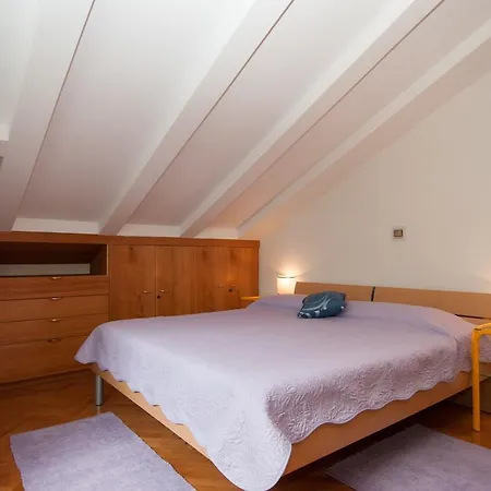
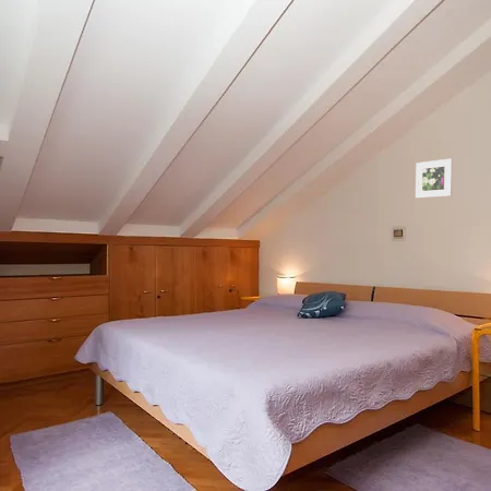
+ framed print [415,157,454,199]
